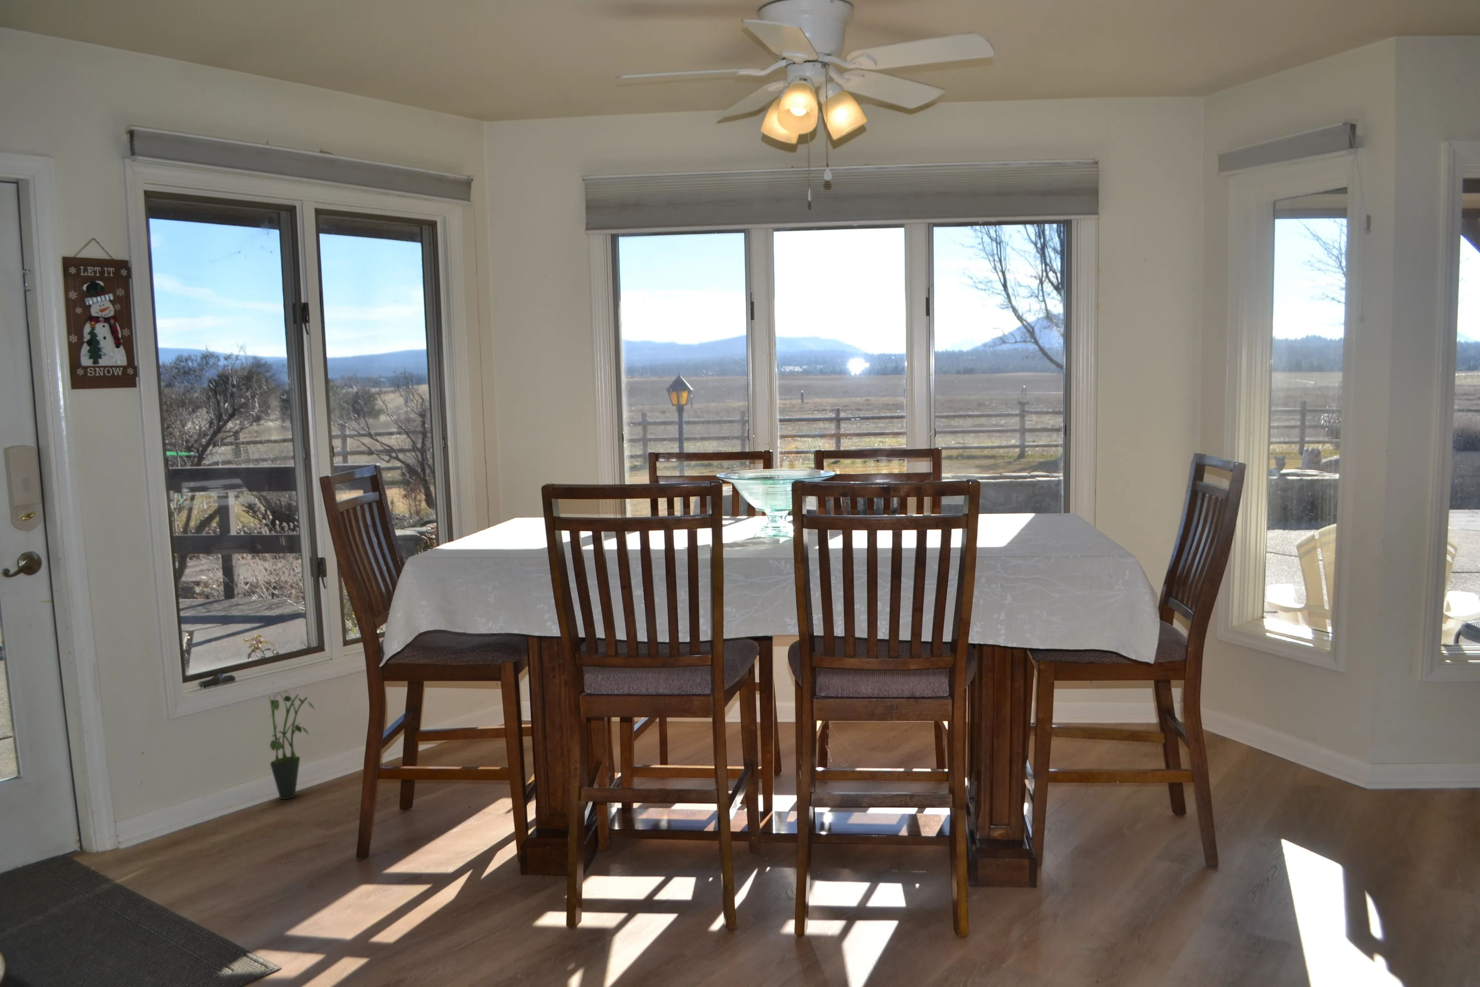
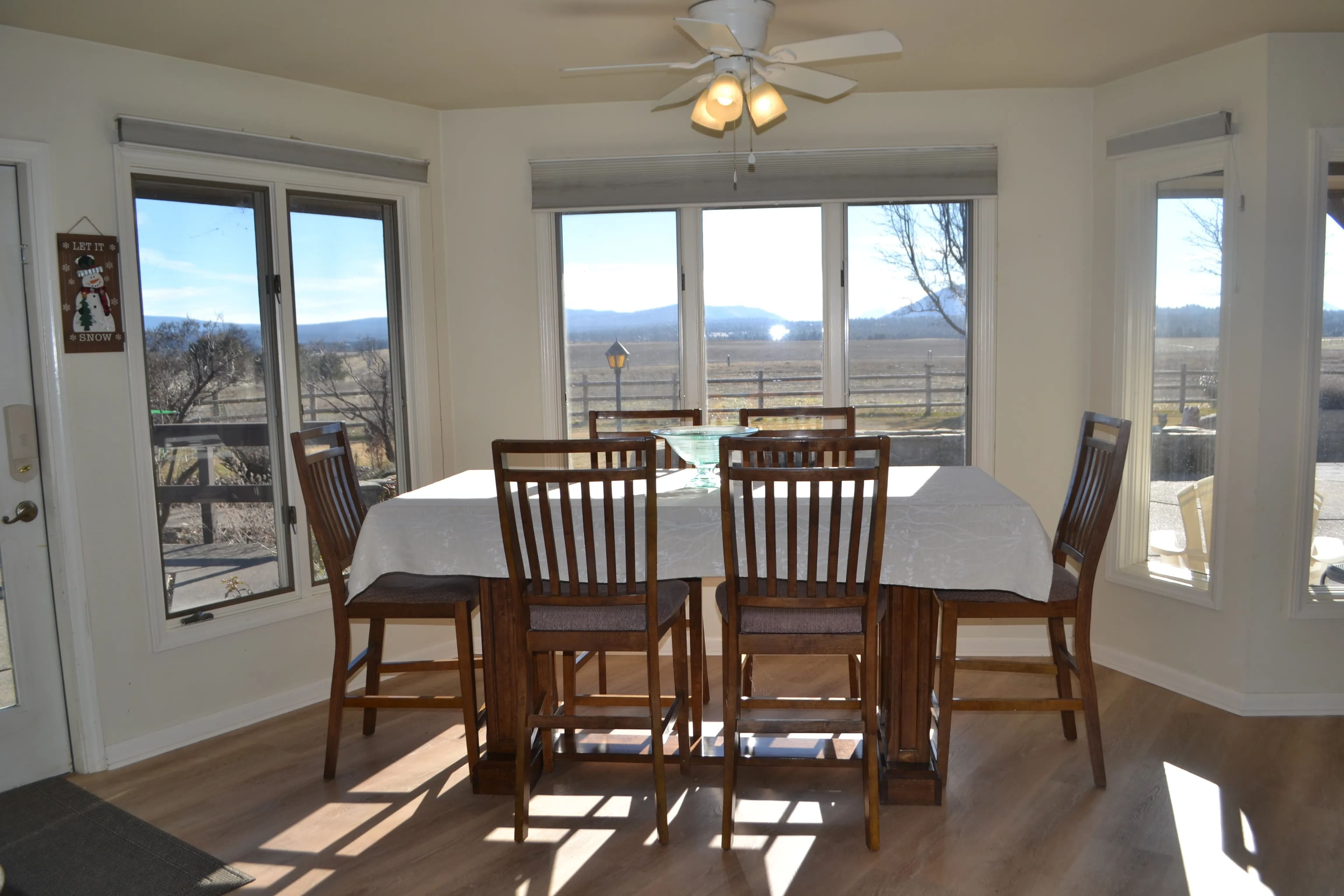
- potted plant [269,691,316,800]
